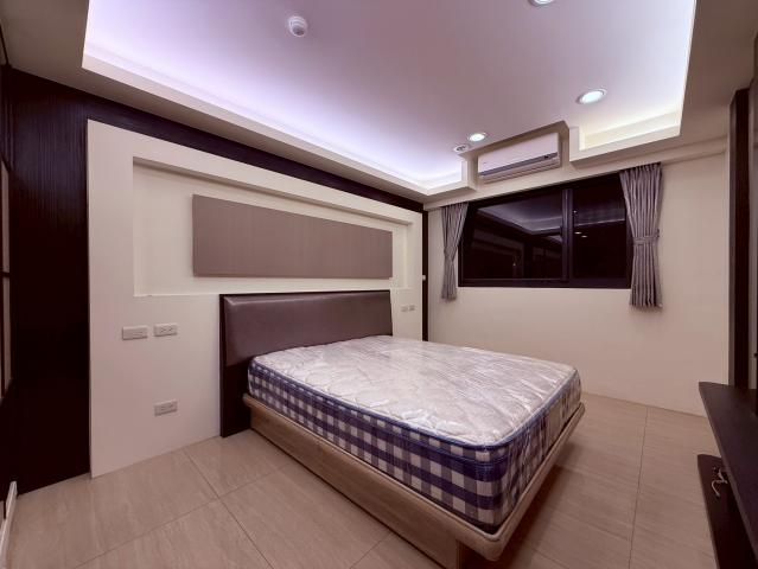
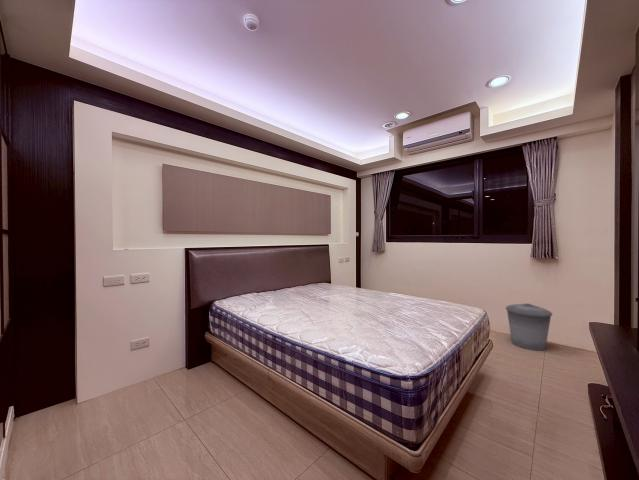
+ trash can [505,303,553,352]
